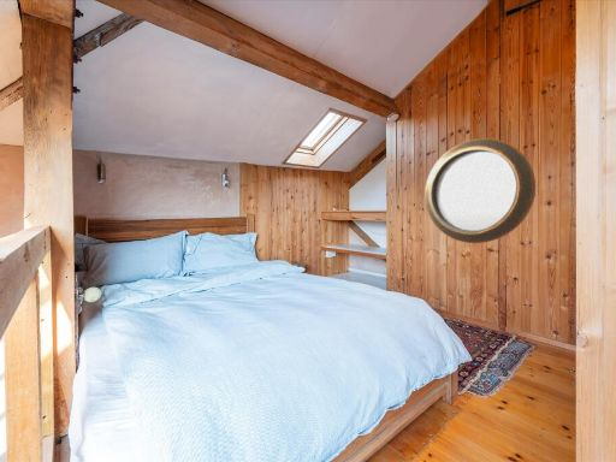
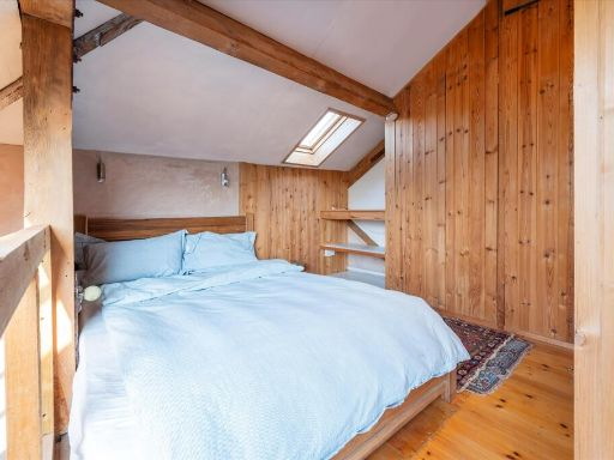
- home mirror [424,137,537,244]
